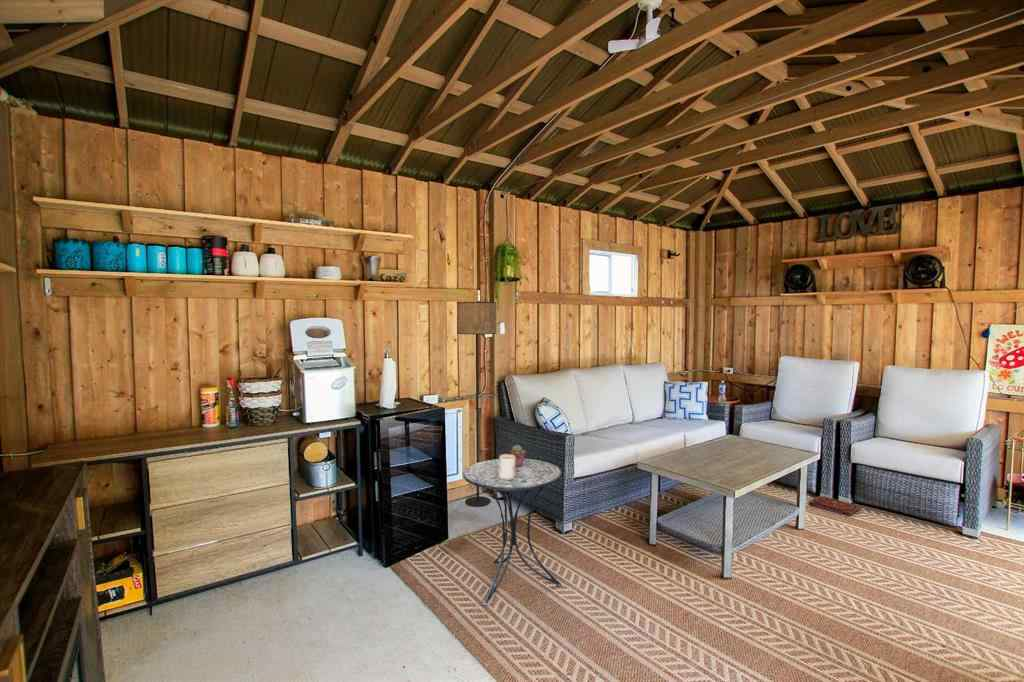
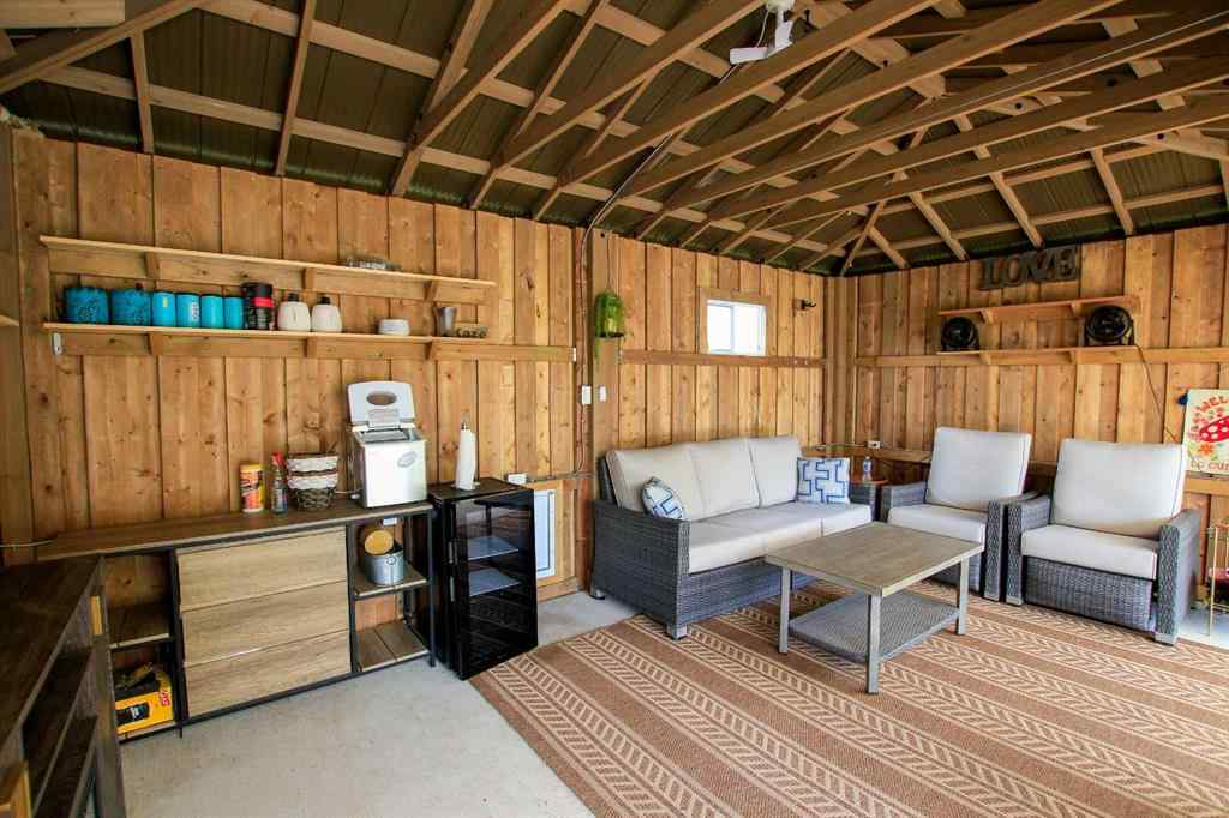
- book [807,495,861,518]
- side table [462,458,563,607]
- floor lamp [456,301,497,508]
- potted succulent [509,444,527,467]
- mug [498,453,515,479]
